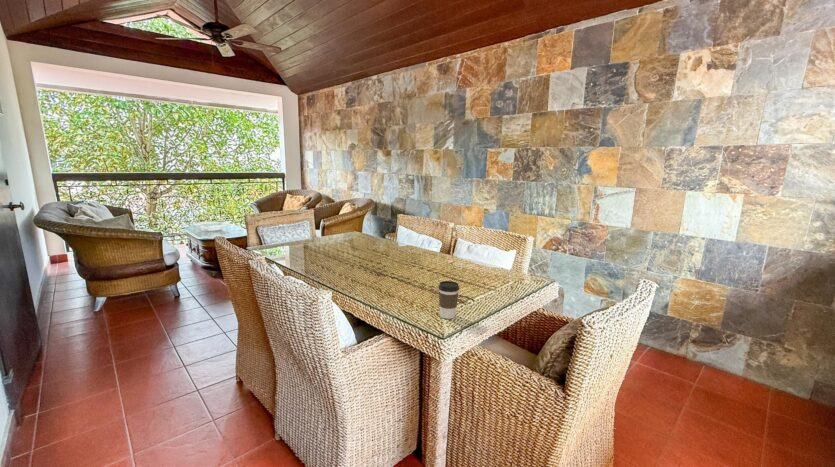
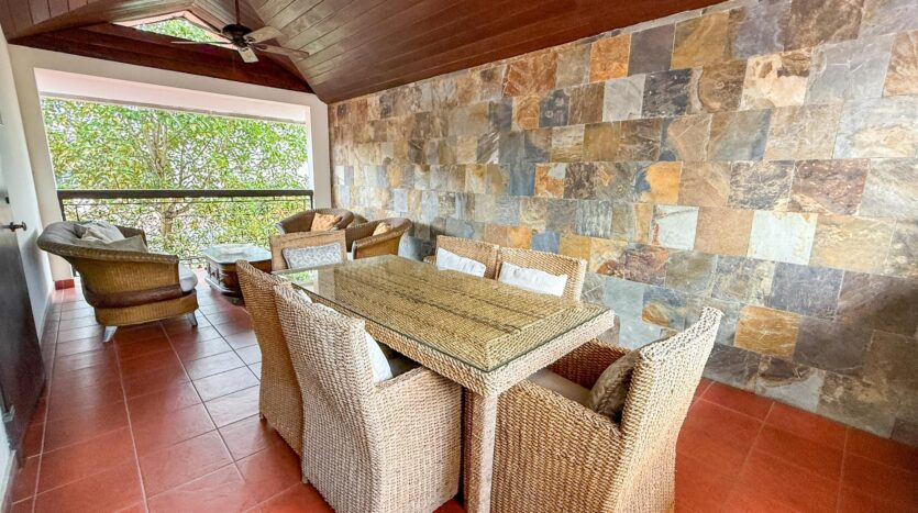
- coffee cup [437,280,460,320]
